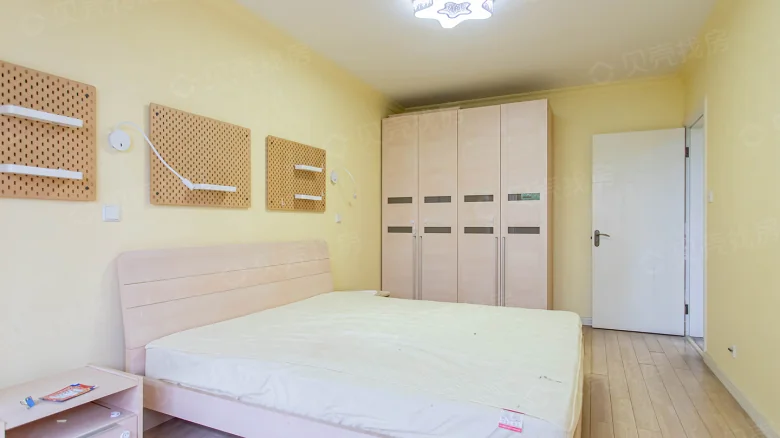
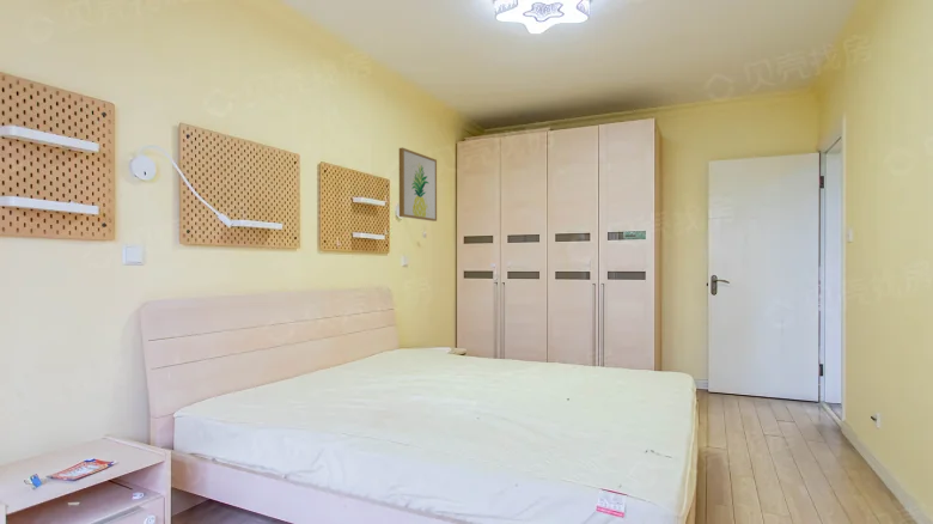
+ wall art [398,147,438,223]
